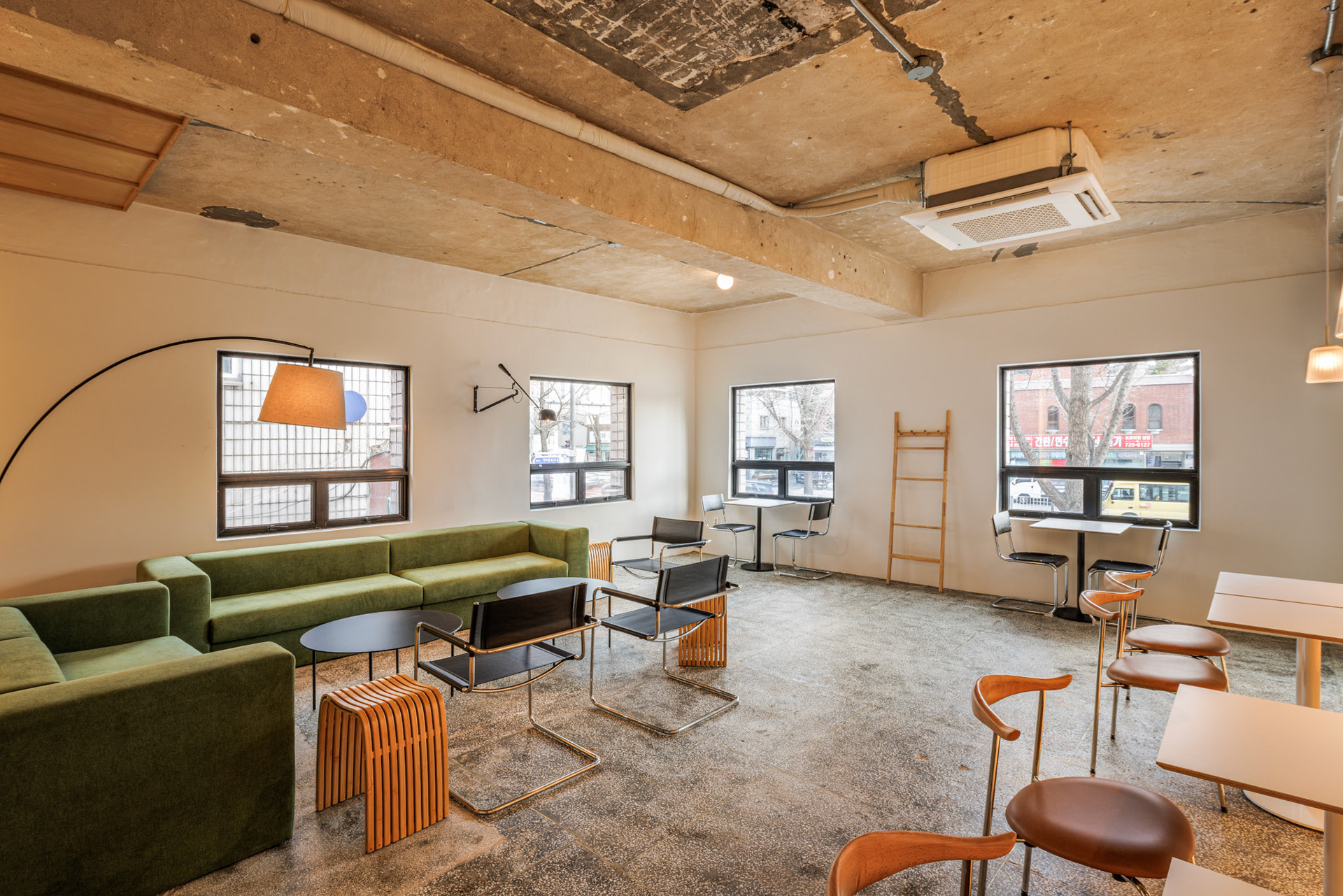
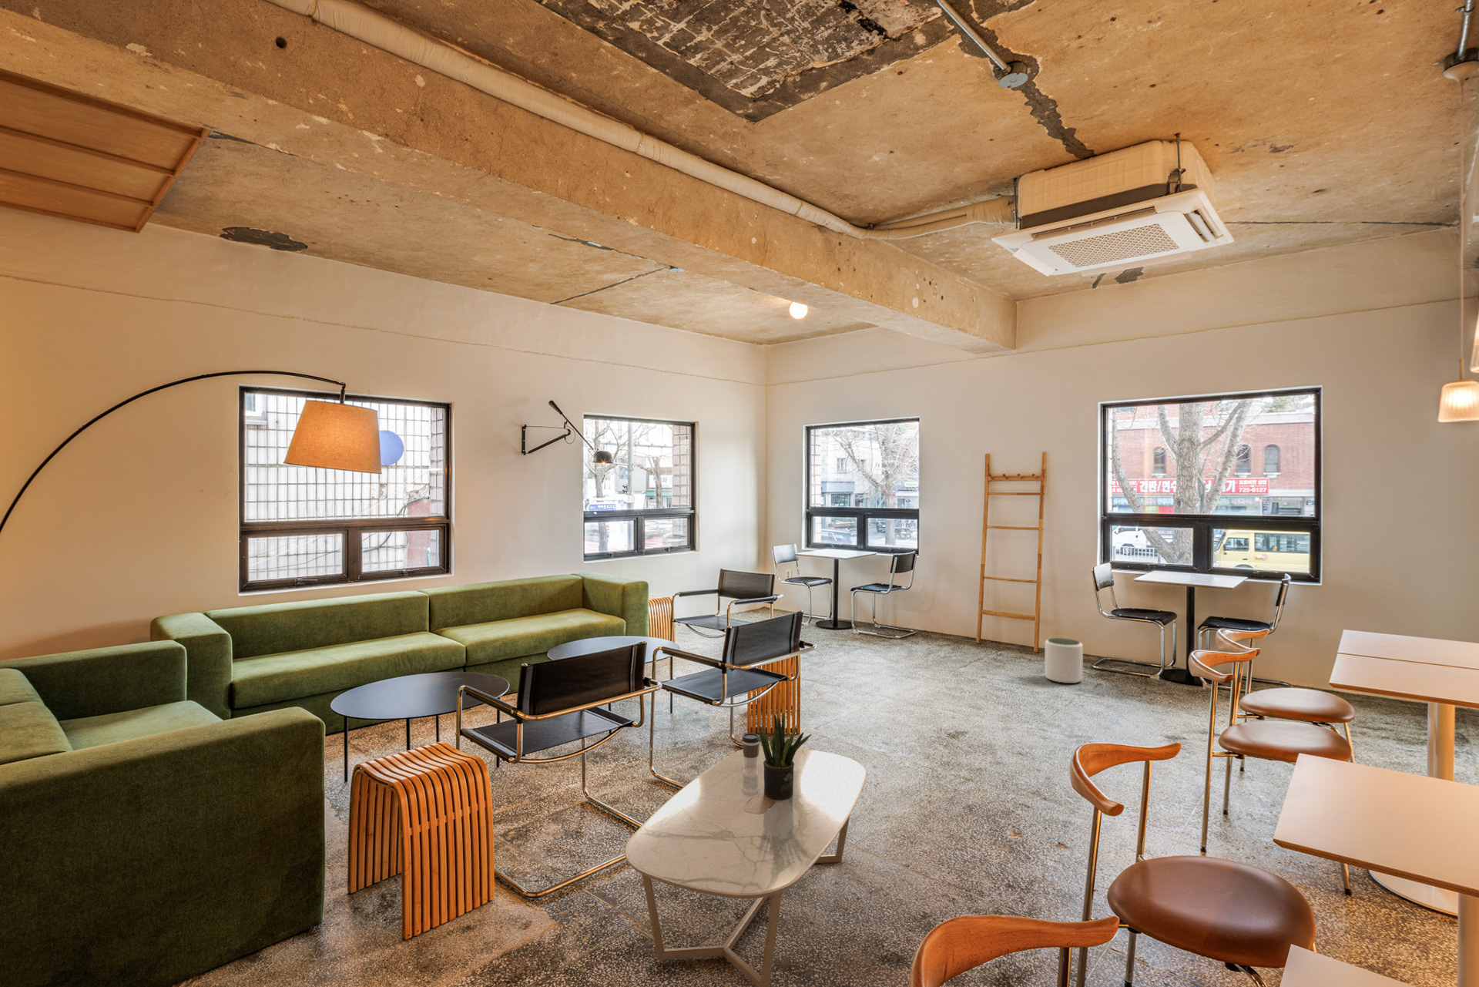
+ potted plant [758,712,812,800]
+ coffee cup [741,733,760,768]
+ coffee table [624,745,868,987]
+ plant pot [1044,637,1084,684]
